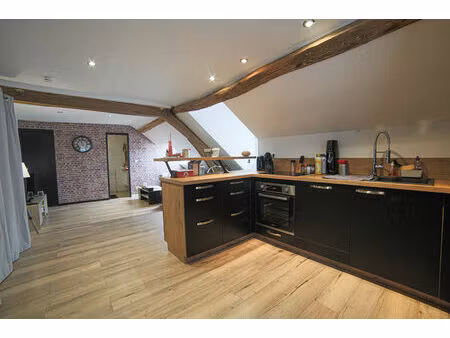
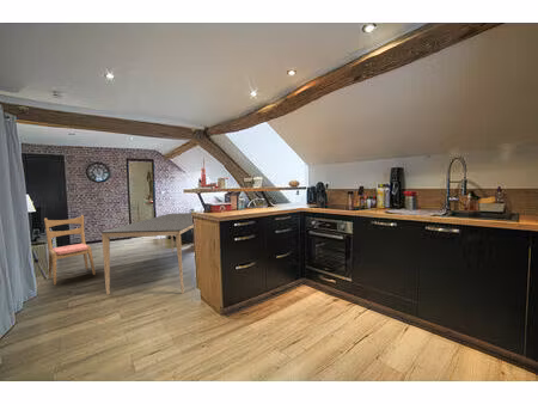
+ dining chair [43,214,97,286]
+ dining table [100,212,195,296]
